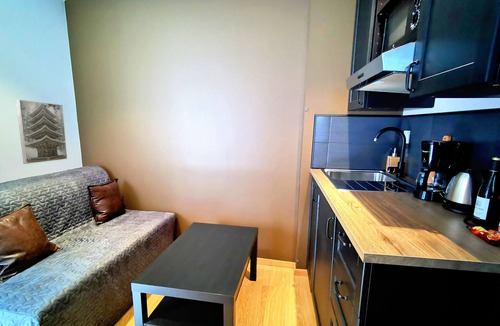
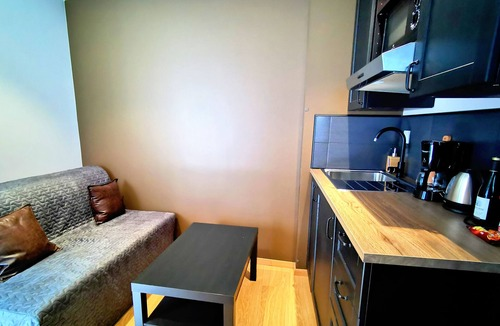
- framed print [15,99,68,165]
